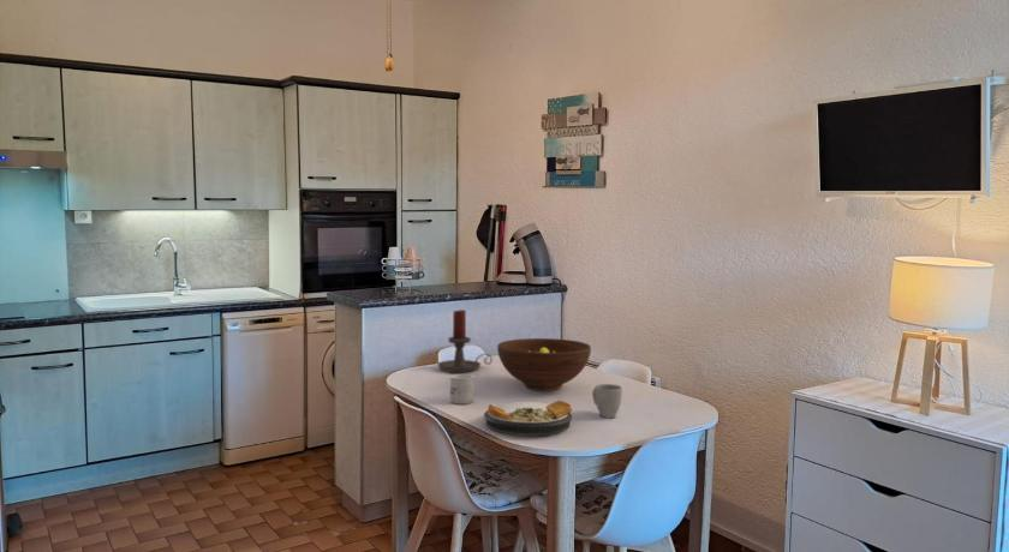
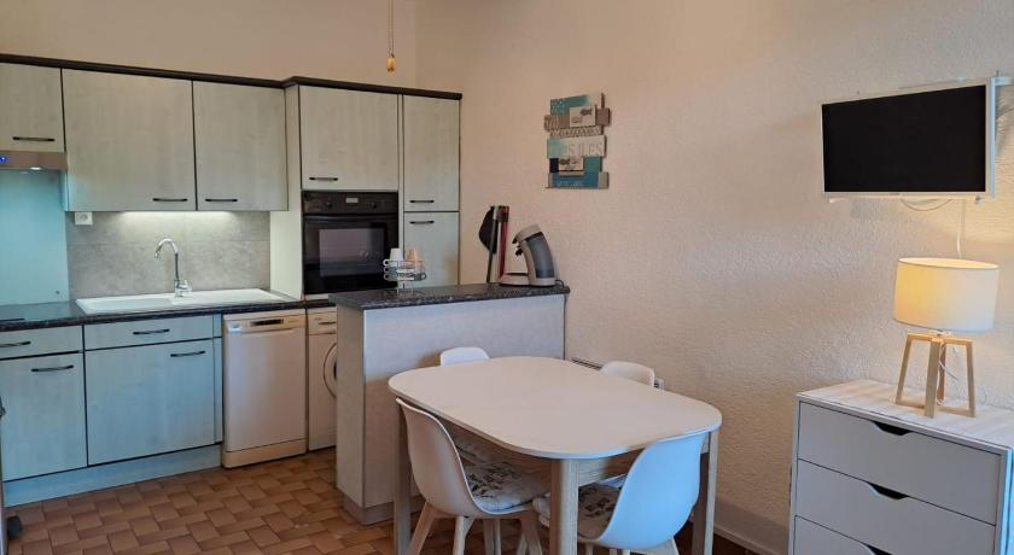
- candle holder [436,308,494,373]
- plate [483,400,574,437]
- fruit bowl [496,337,592,392]
- mug [591,383,623,419]
- mug [449,373,476,404]
